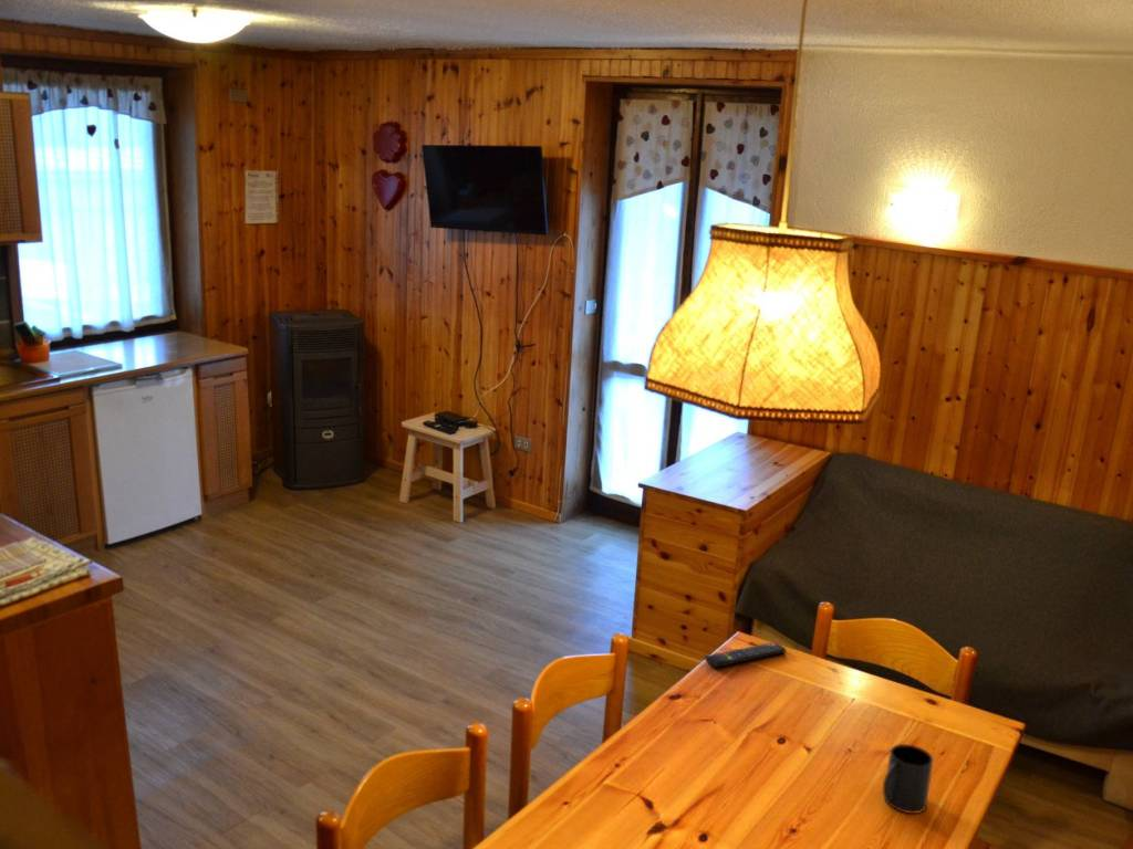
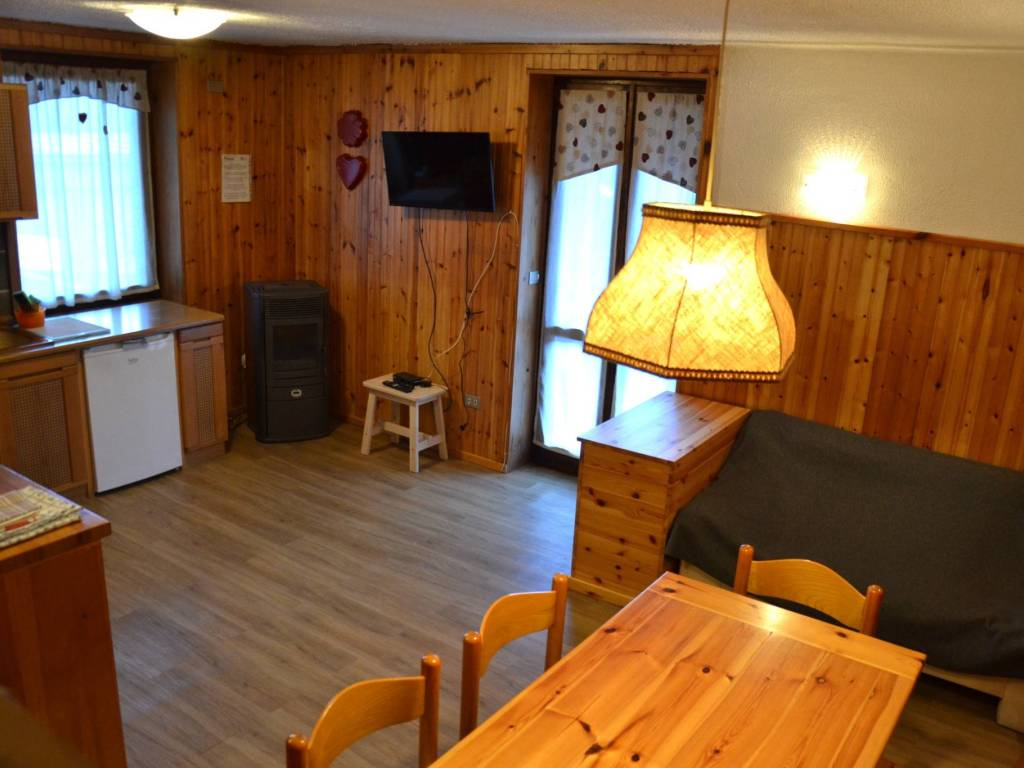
- remote control [704,641,788,668]
- mug [882,743,934,815]
